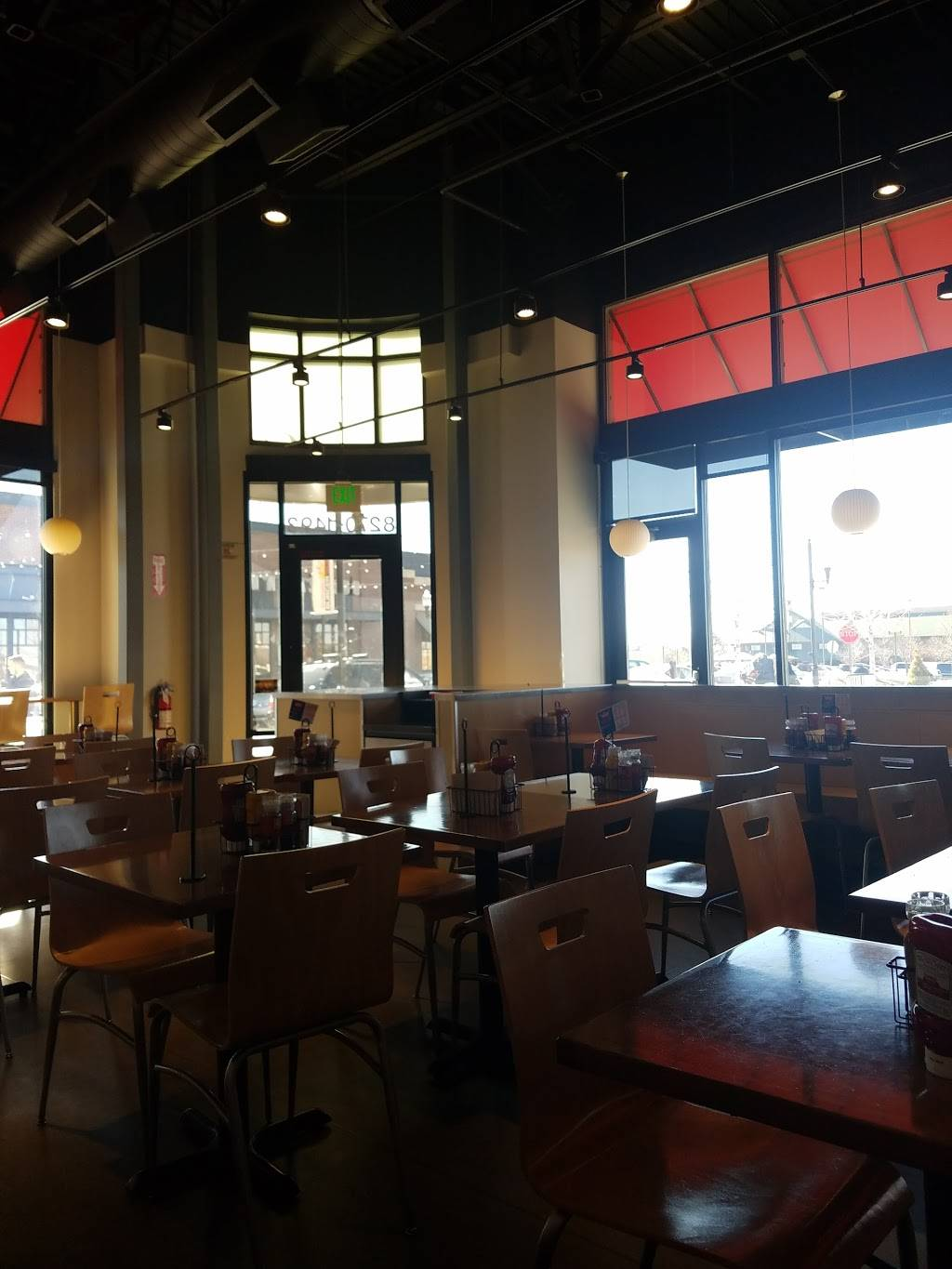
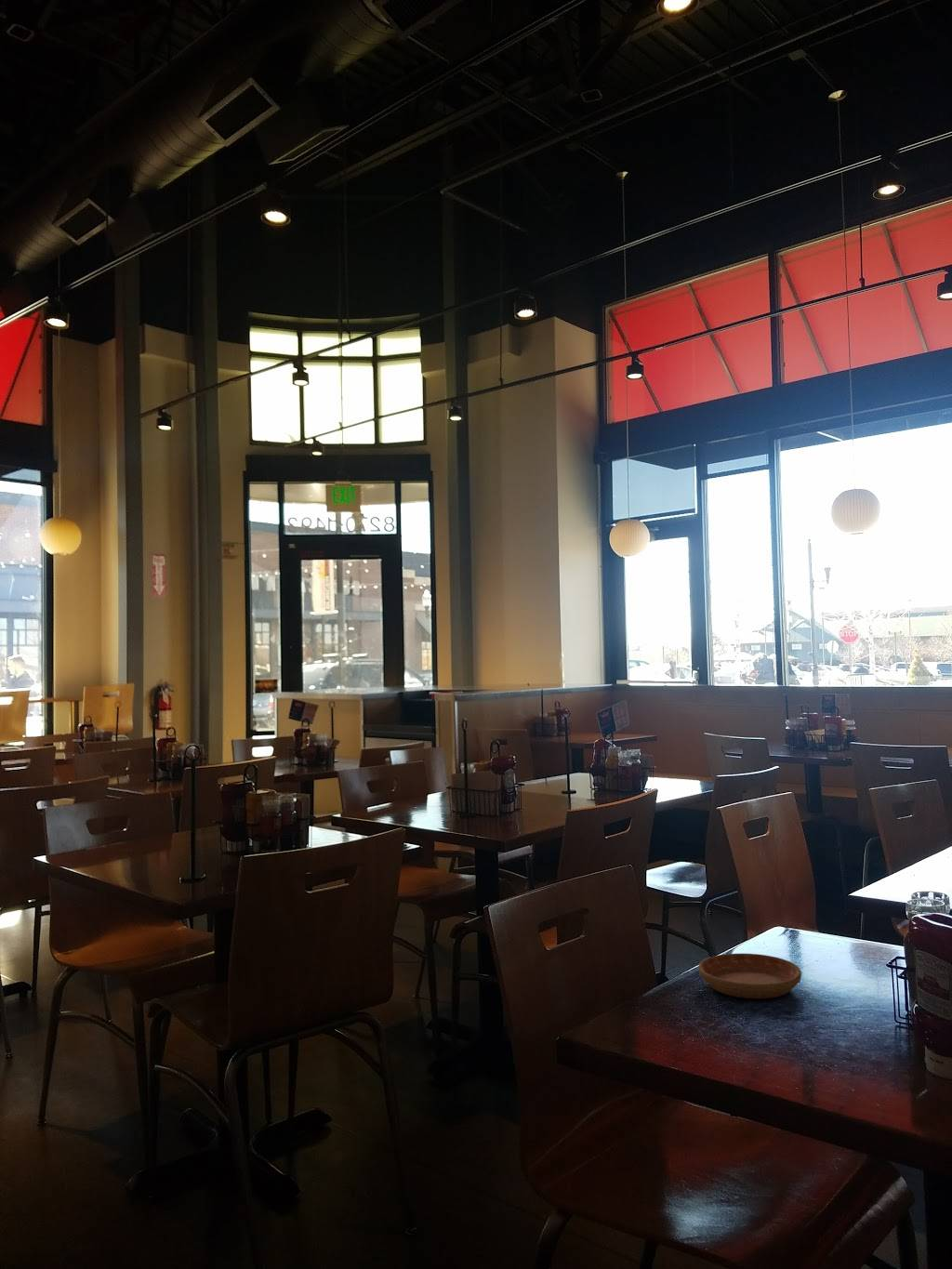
+ saucer [697,953,802,999]
